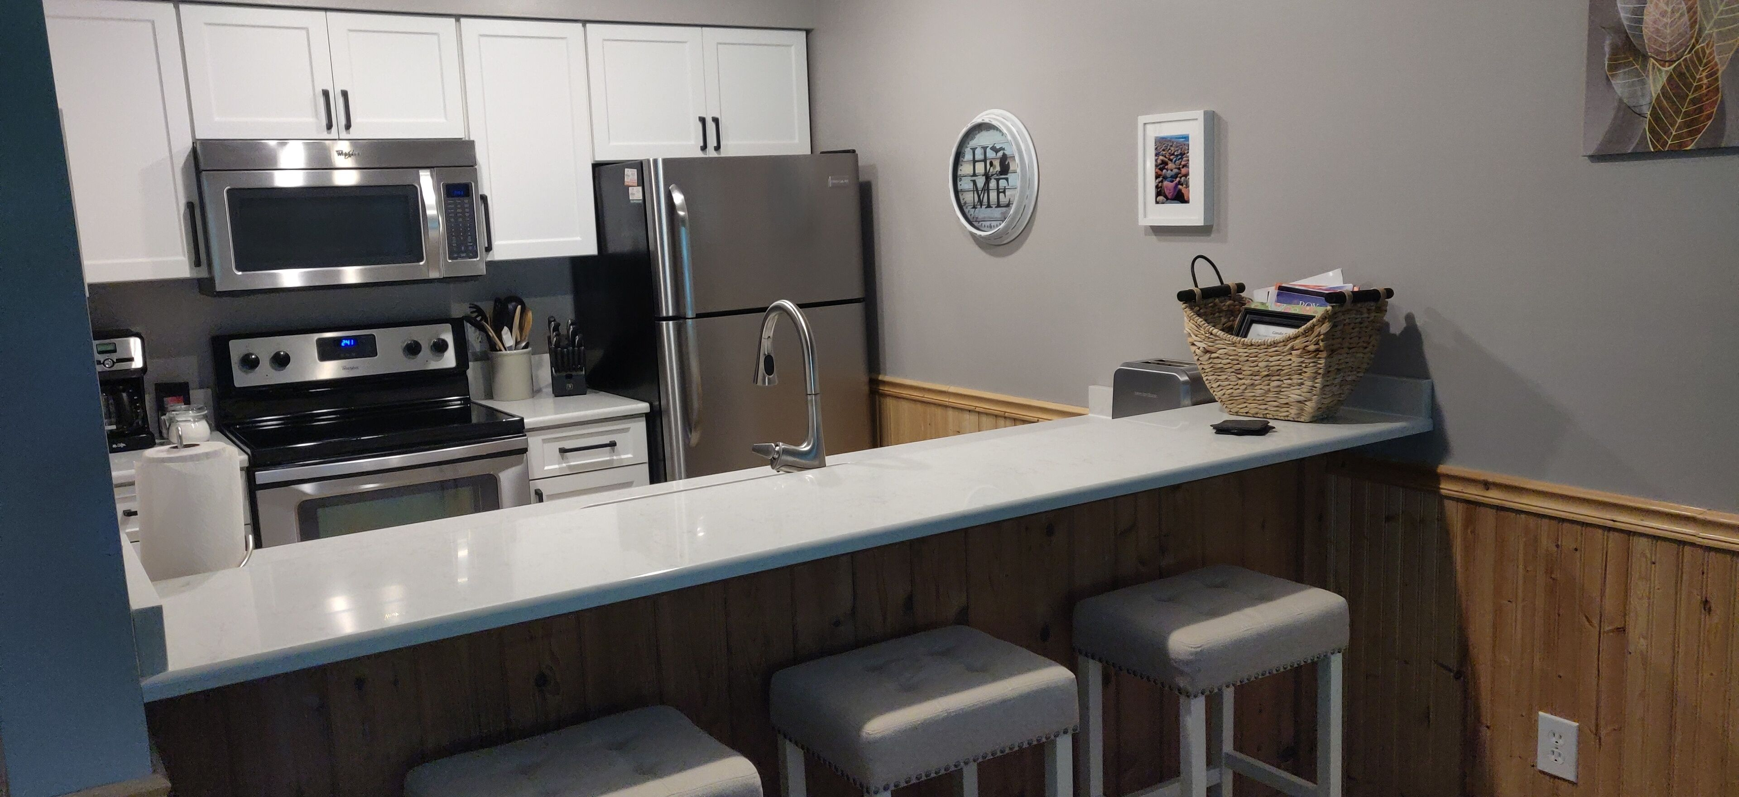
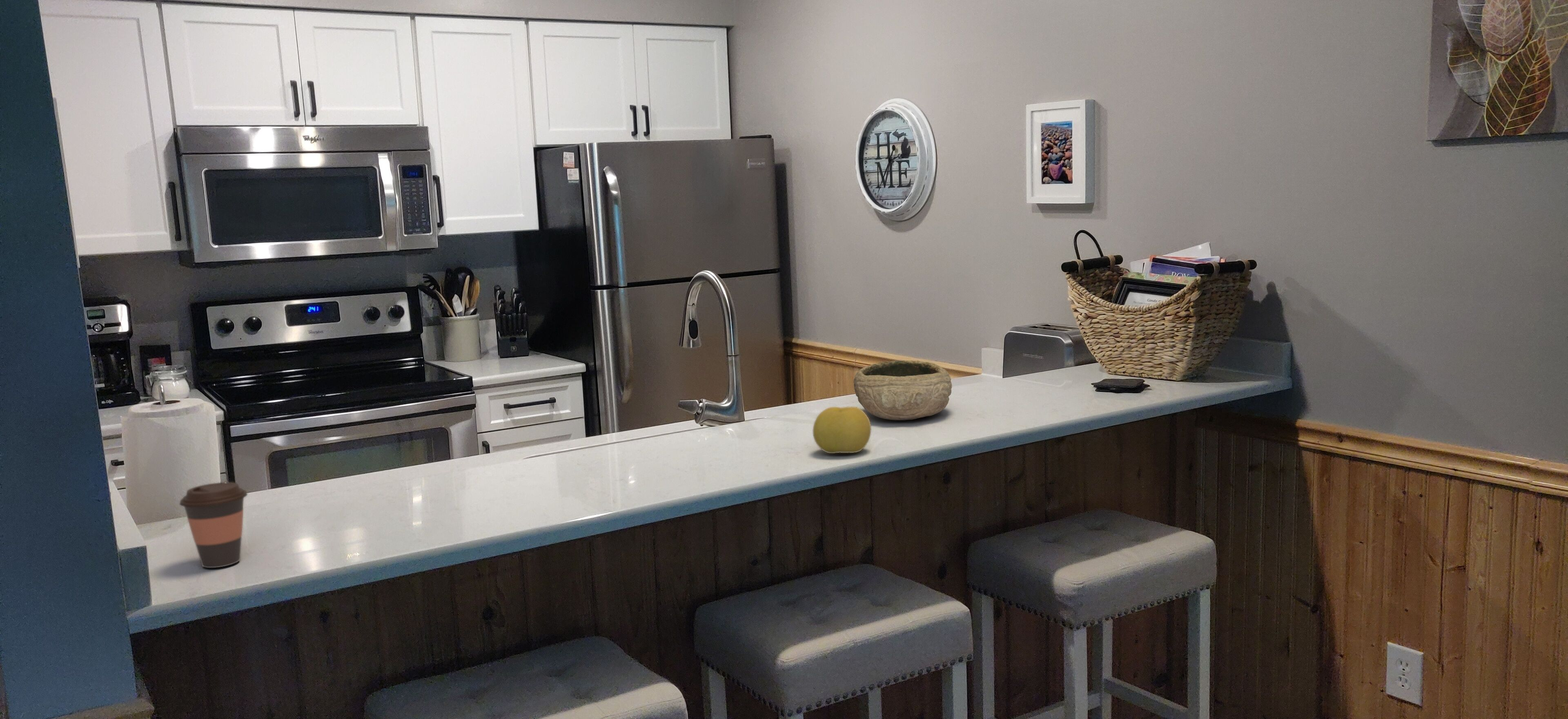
+ coffee cup [179,482,248,568]
+ bowl [853,360,952,421]
+ fruit [813,406,871,454]
